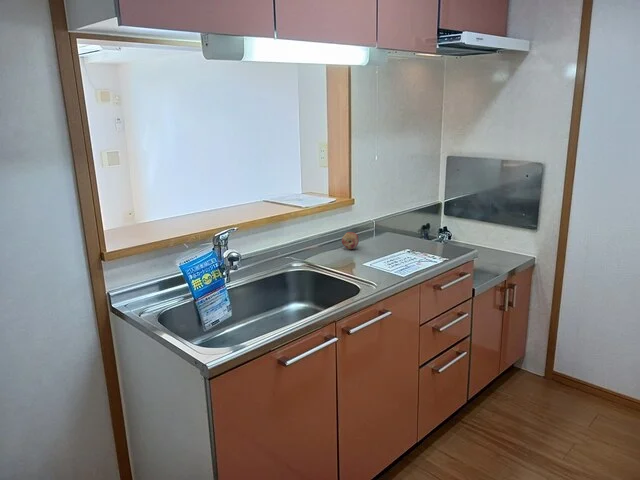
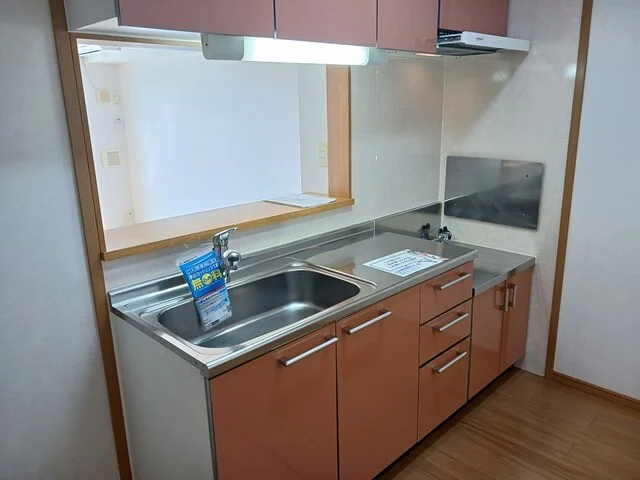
- fruit [341,231,360,250]
